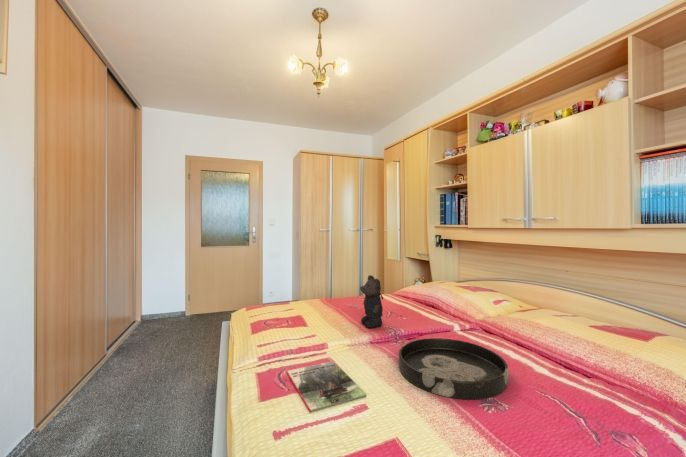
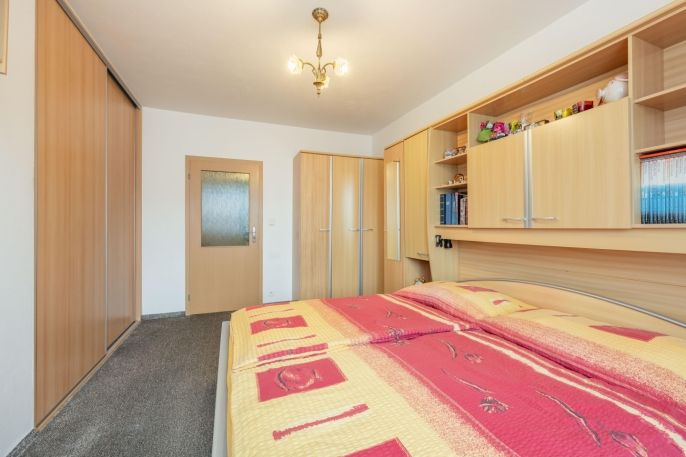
- magazine [286,360,368,413]
- tray [398,337,509,401]
- bear [359,274,385,329]
